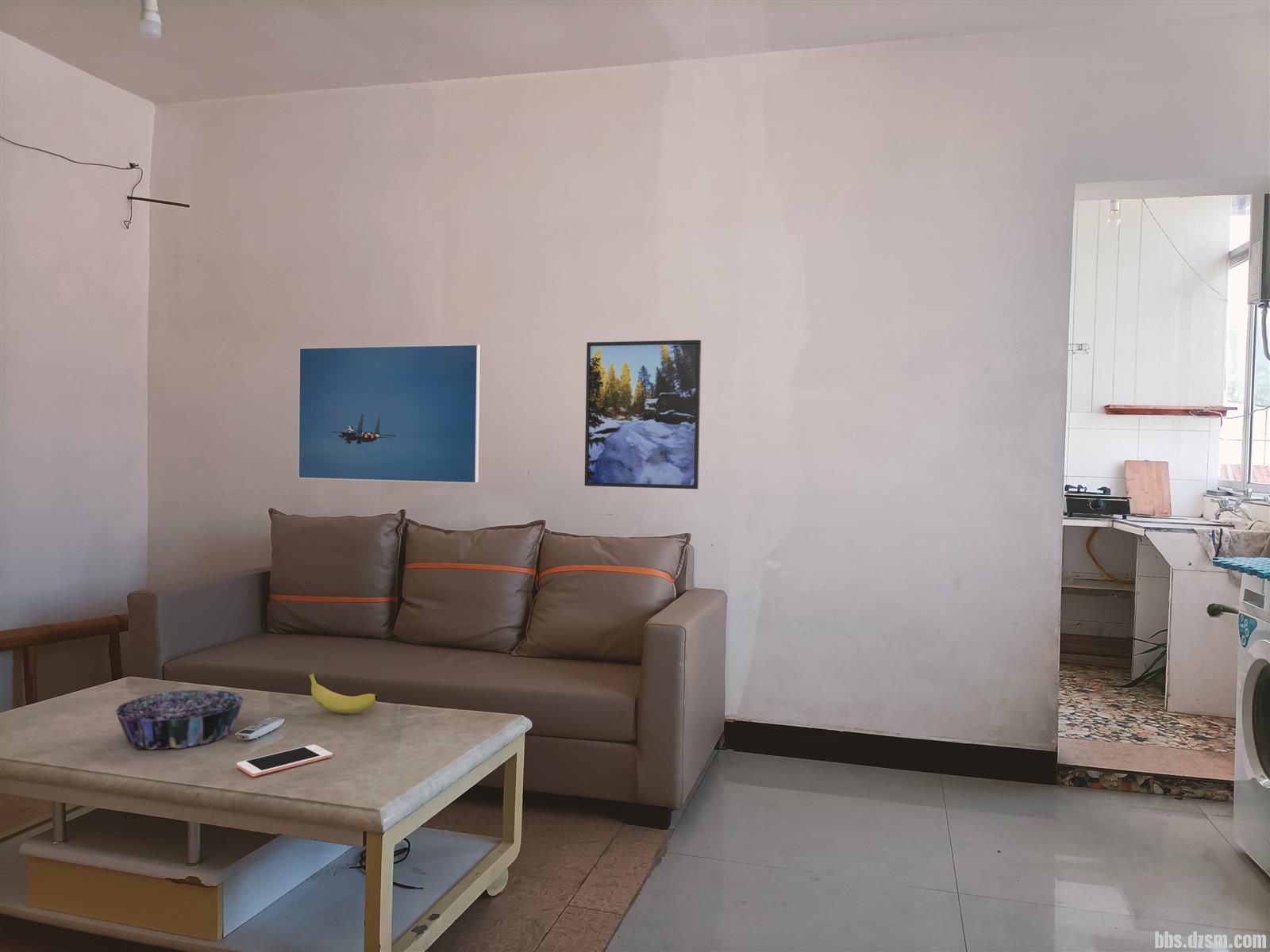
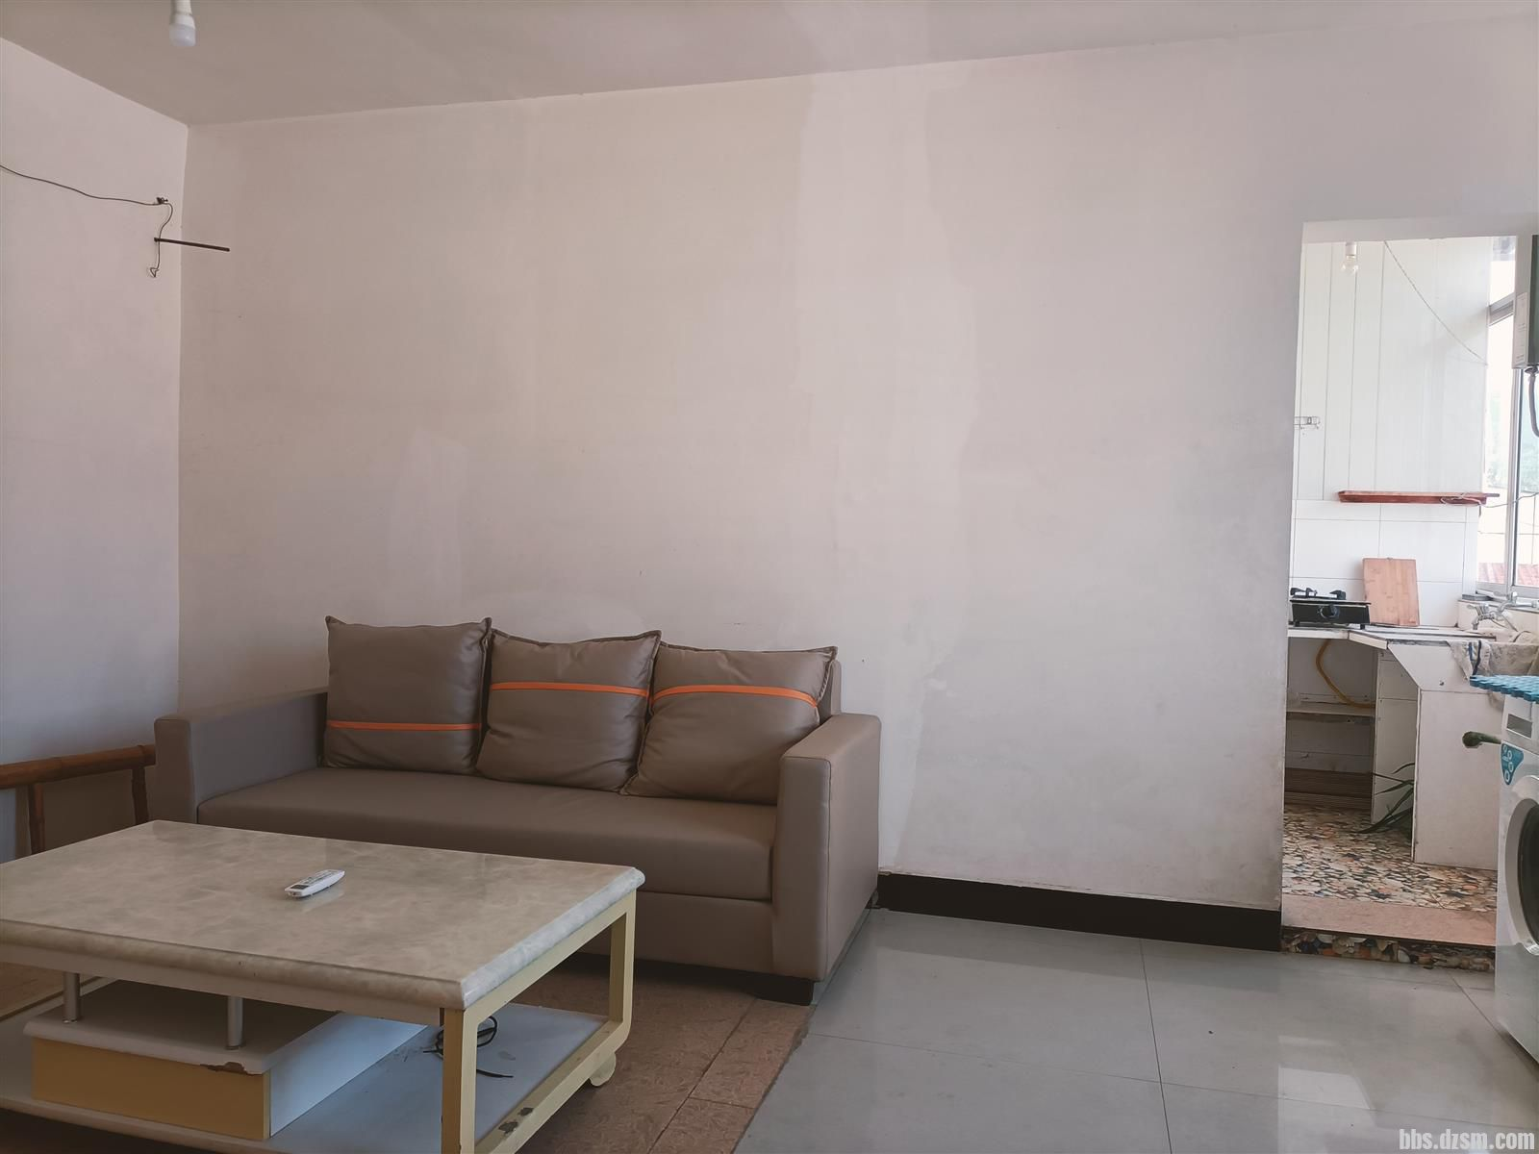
- decorative bowl [114,689,246,750]
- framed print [584,340,702,489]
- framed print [298,344,482,484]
- fruit [308,671,379,715]
- cell phone [236,743,333,777]
